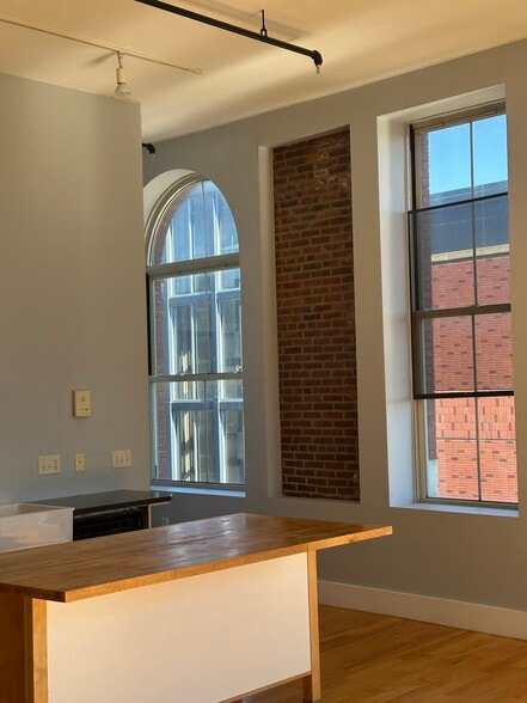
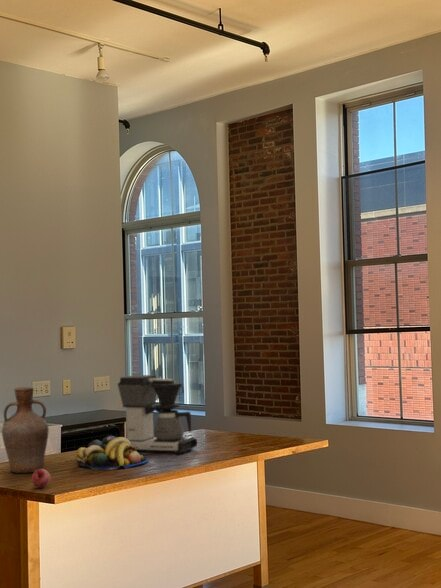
+ coffee maker [117,374,198,455]
+ fruit bowl [75,435,149,471]
+ fruit [31,468,51,489]
+ vase [1,386,50,474]
